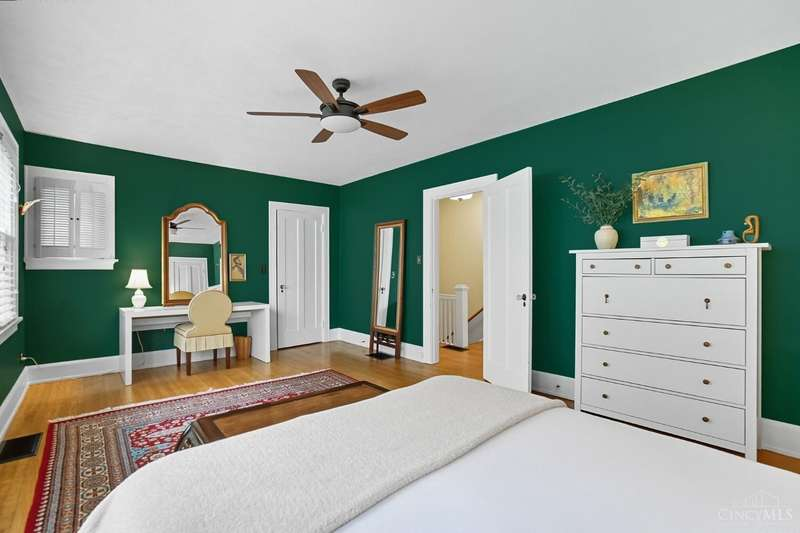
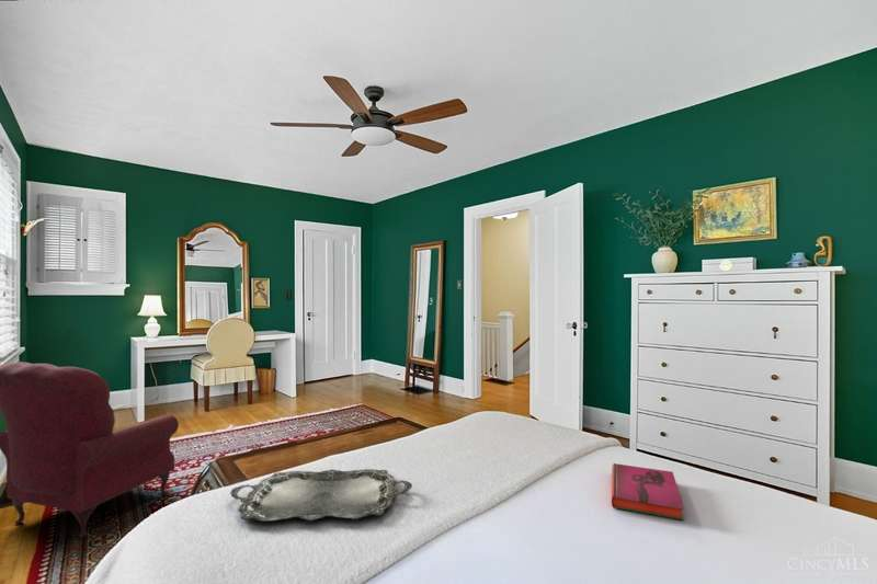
+ armchair [0,360,180,539]
+ serving tray [229,468,413,523]
+ hardback book [611,462,685,522]
